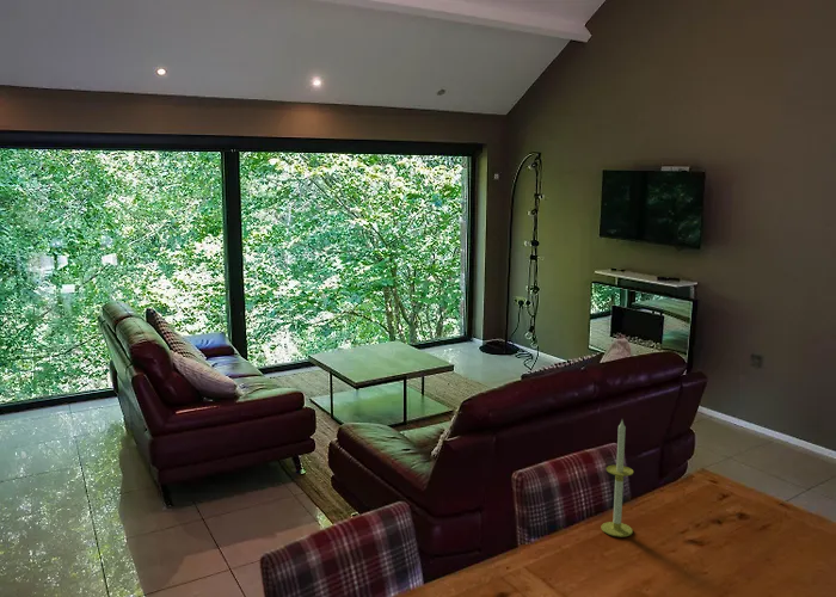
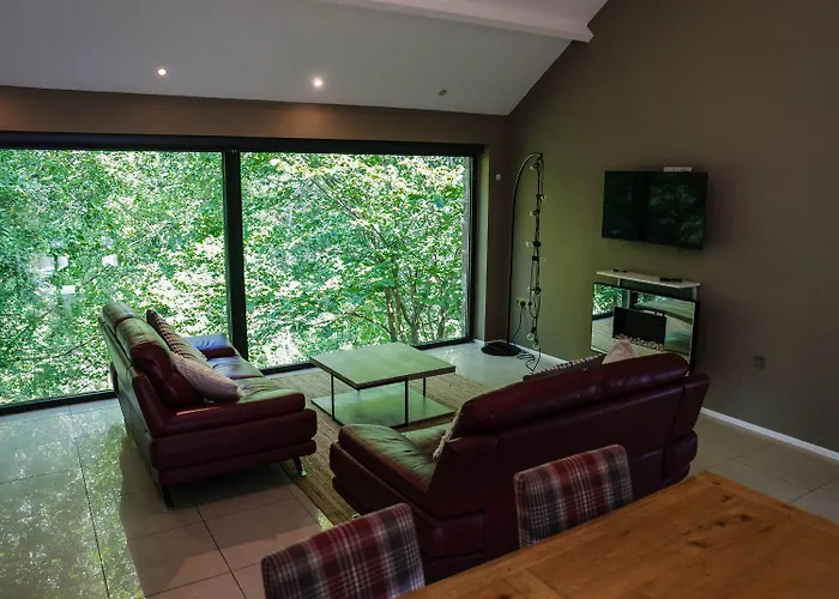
- candle [601,419,634,538]
